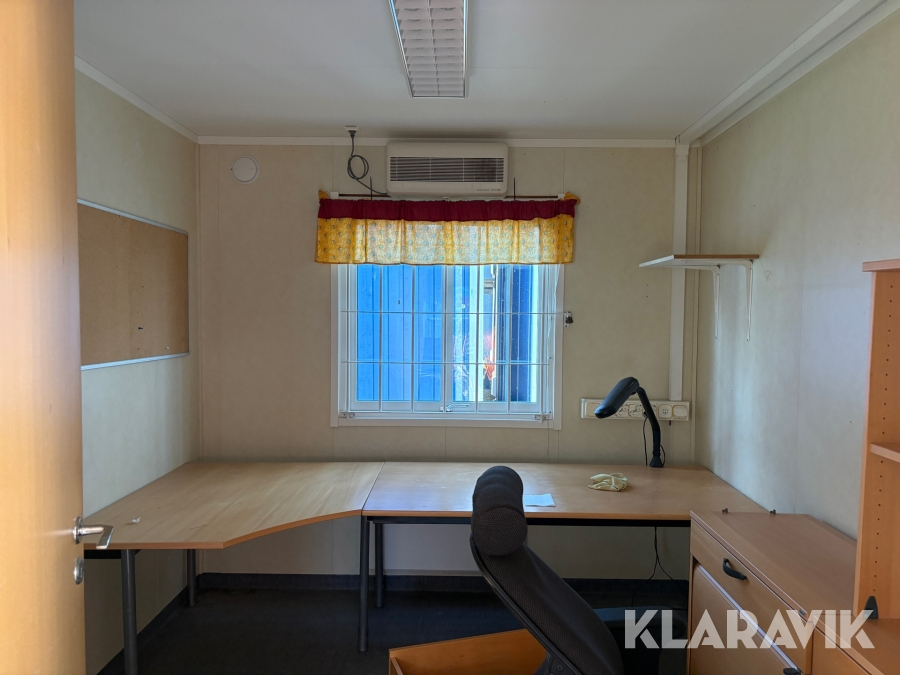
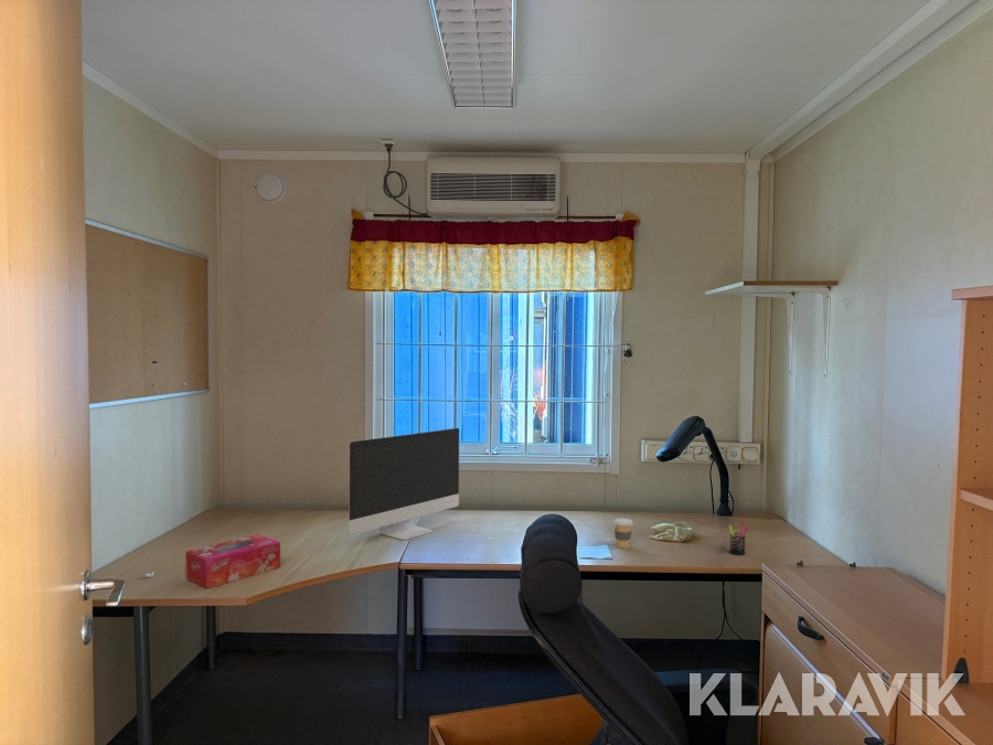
+ tissue box [184,533,281,589]
+ coffee cup [612,518,634,550]
+ computer monitor [348,427,460,542]
+ pen holder [728,521,751,556]
